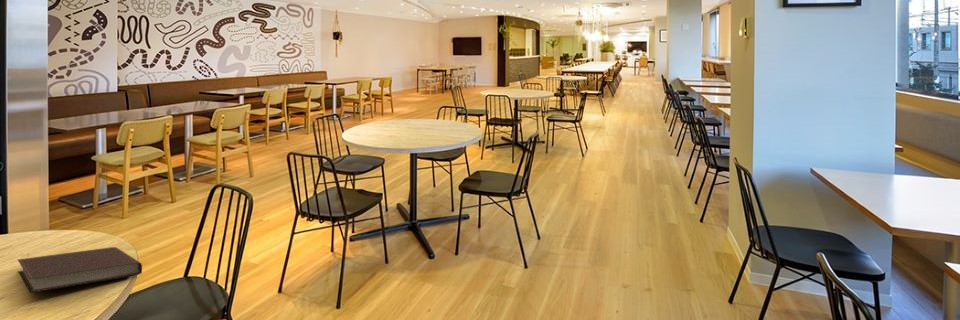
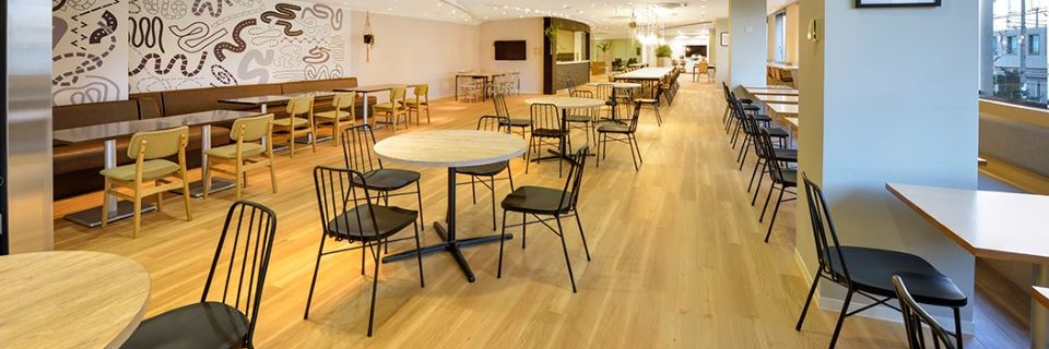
- notebook [17,246,143,294]
